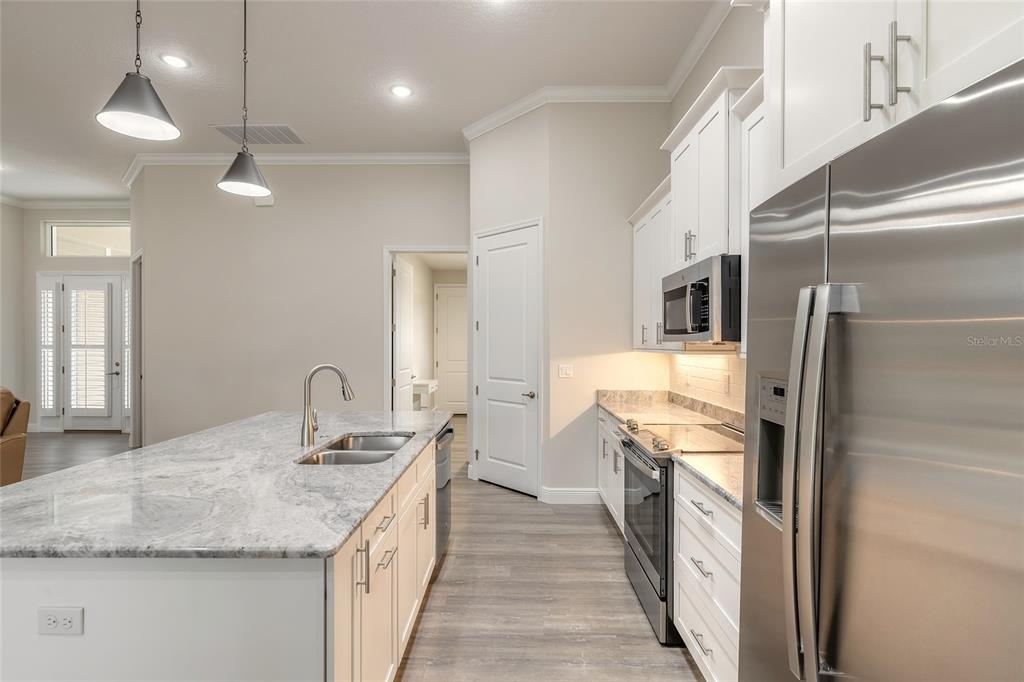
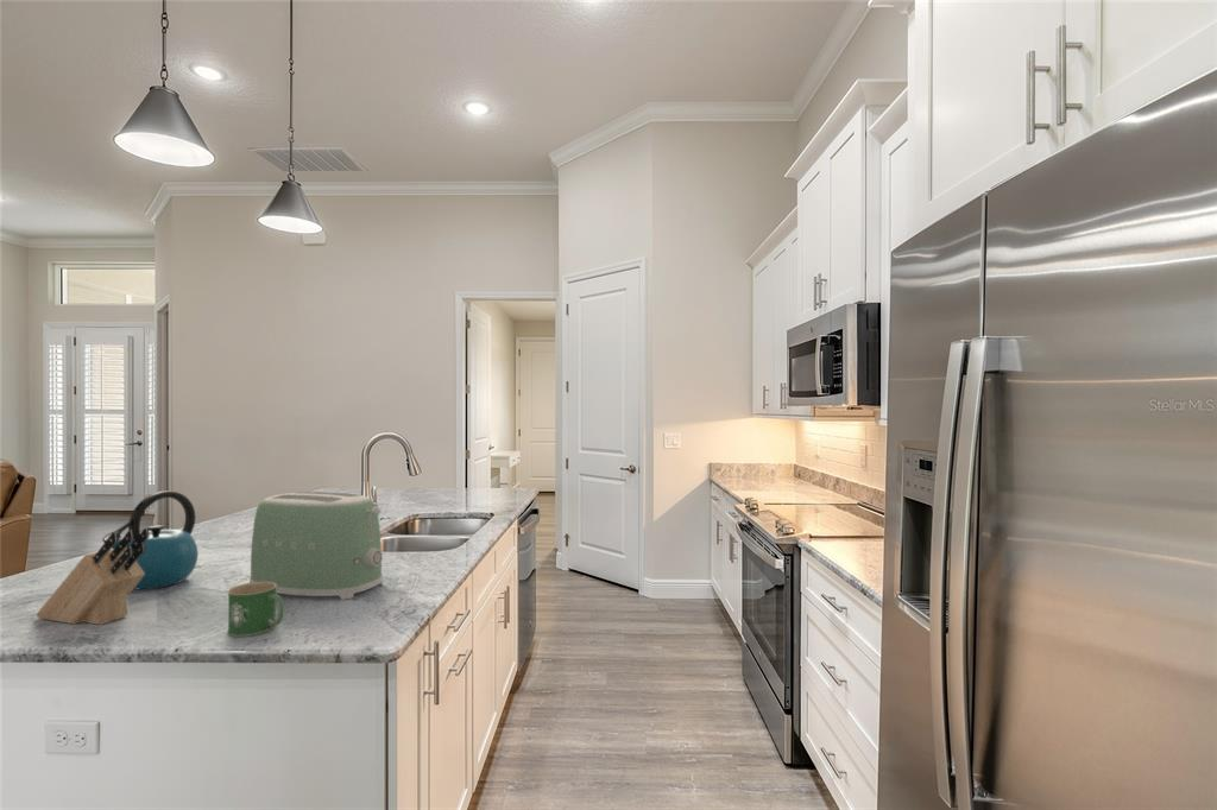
+ mug [226,582,285,638]
+ toaster [248,491,384,601]
+ knife block [34,527,150,626]
+ kettle [101,491,200,590]
